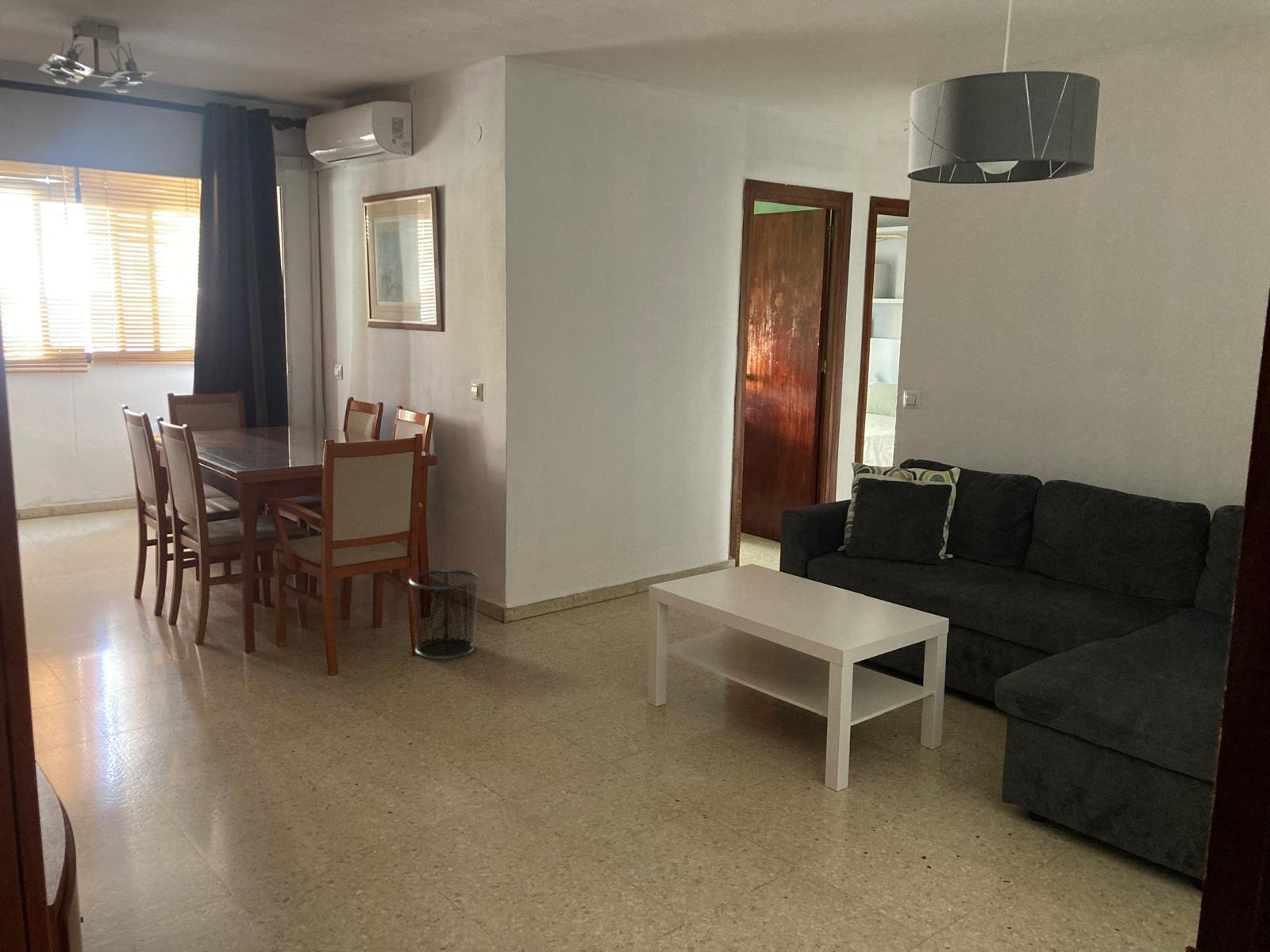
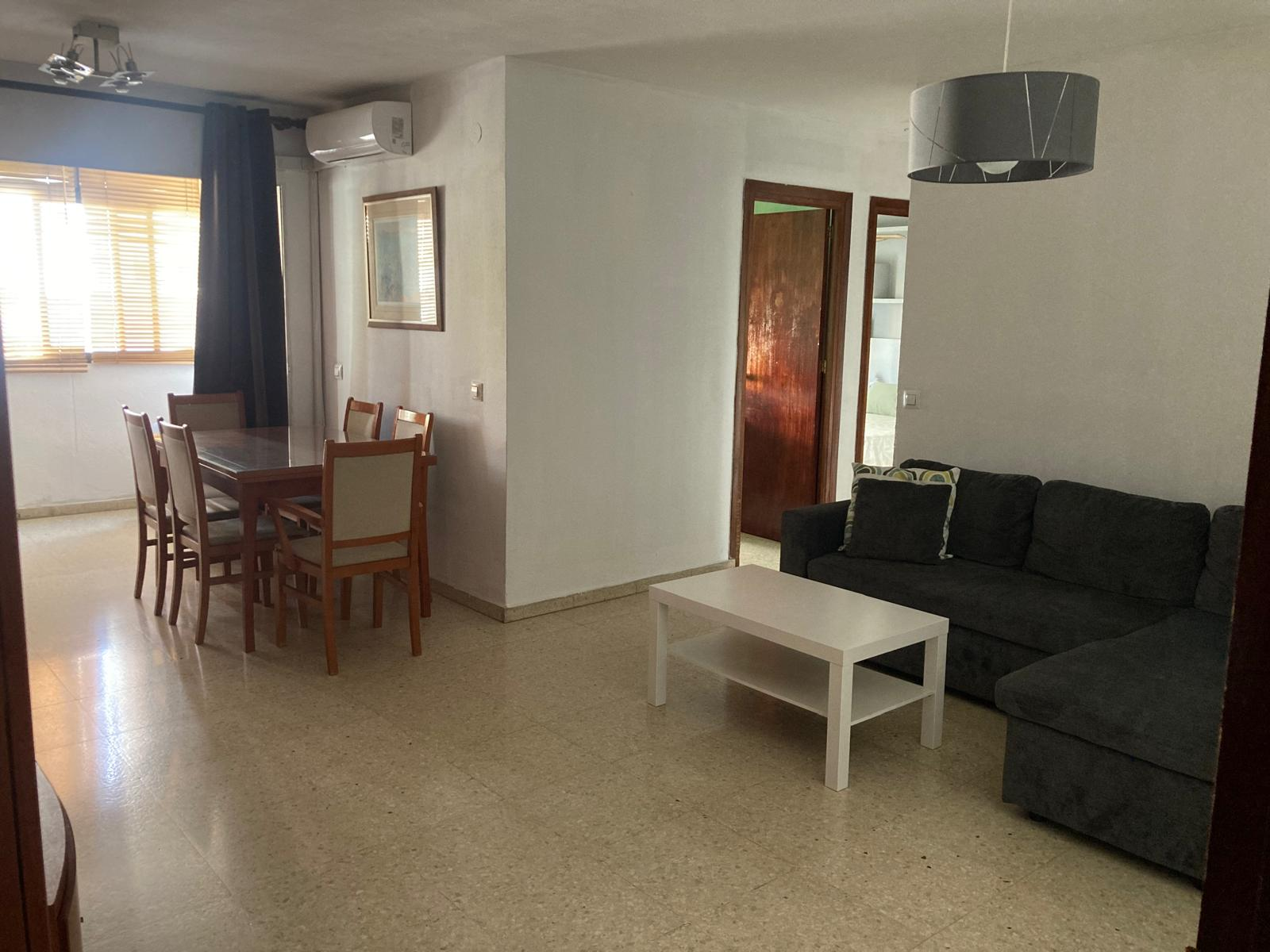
- waste bin [408,569,480,660]
